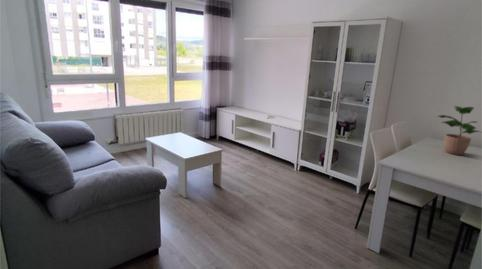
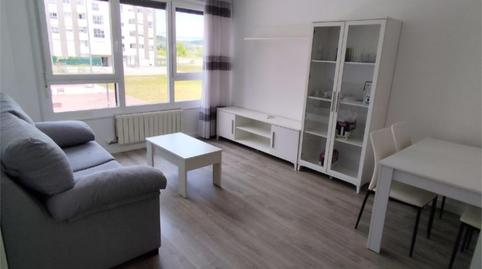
- potted plant [437,105,482,156]
